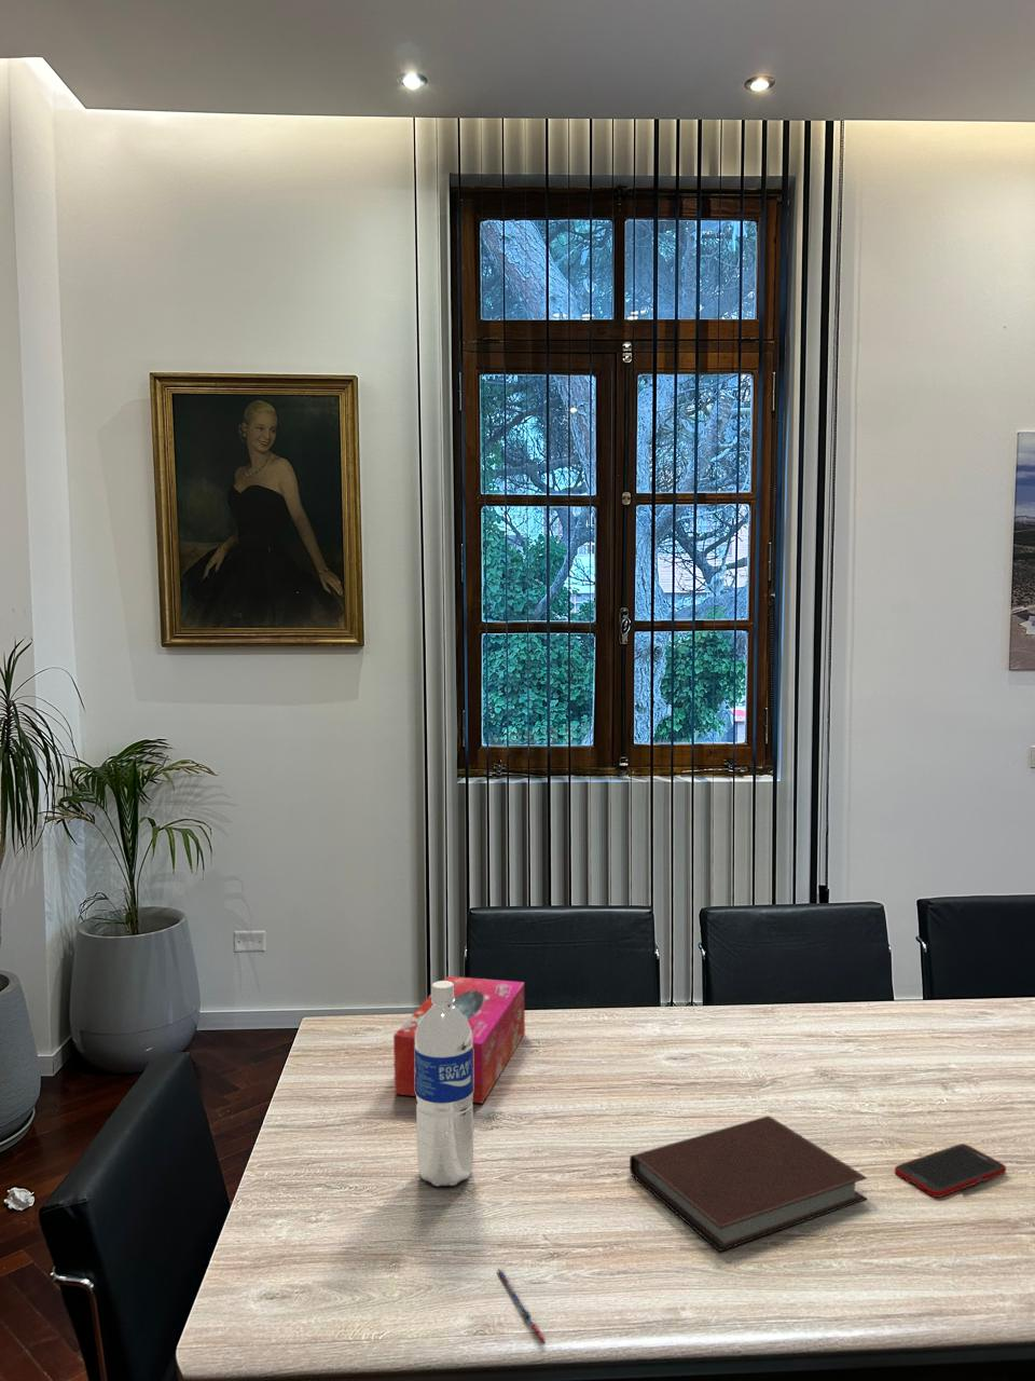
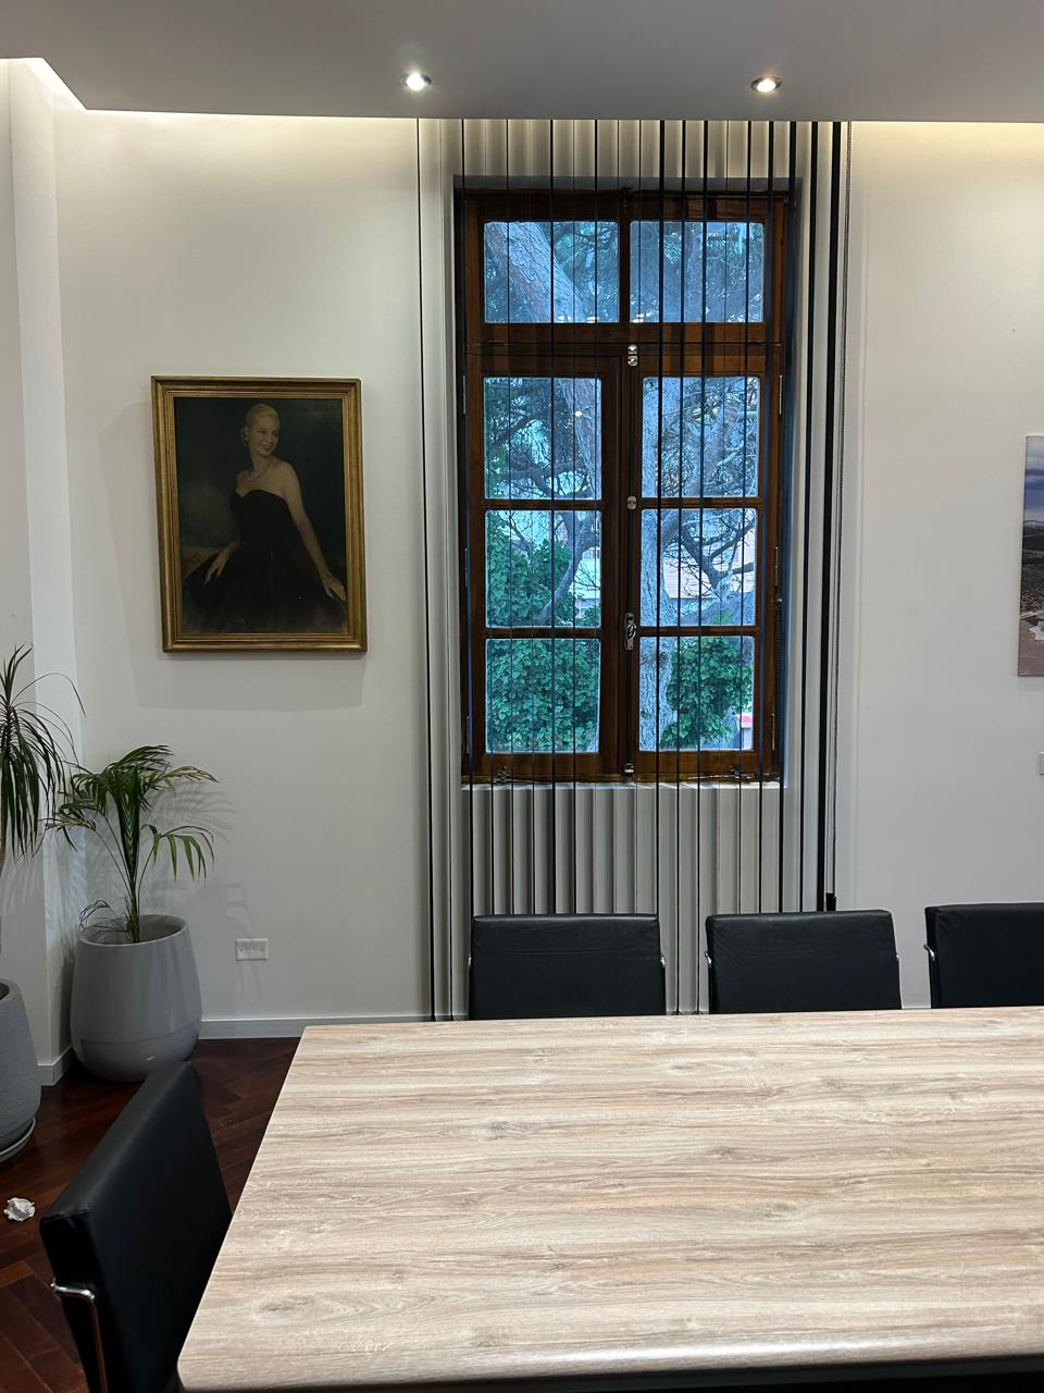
- cell phone [894,1143,1007,1198]
- tissue box [392,975,526,1105]
- notebook [628,1115,868,1253]
- pen [495,1267,548,1345]
- water bottle [415,980,474,1186]
